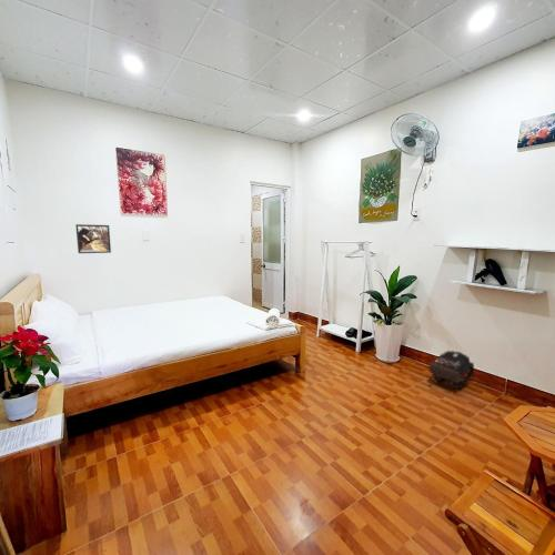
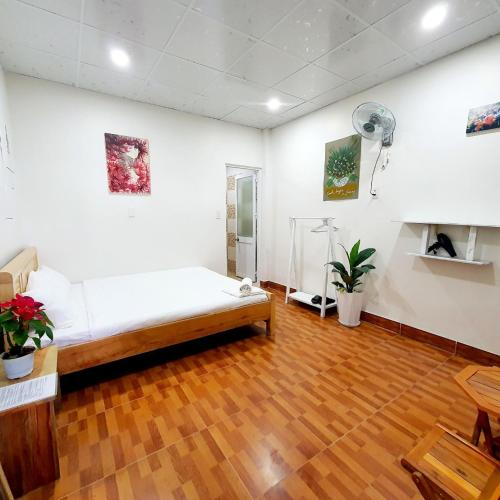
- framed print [74,223,112,254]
- backpack [427,350,475,390]
